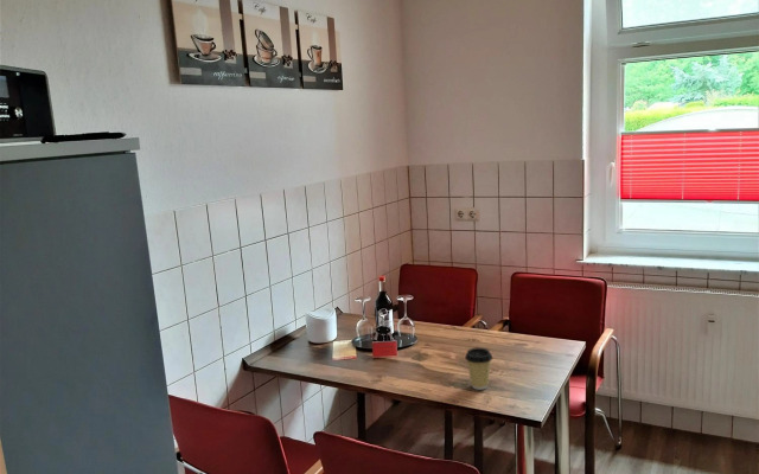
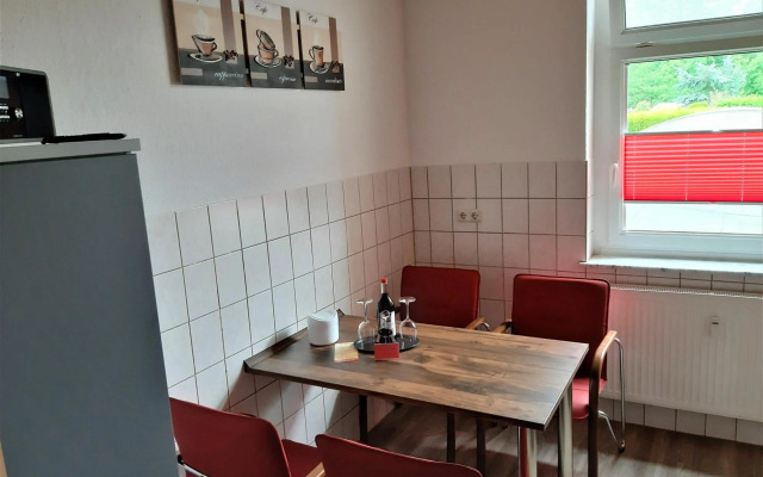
- coffee cup [464,346,493,391]
